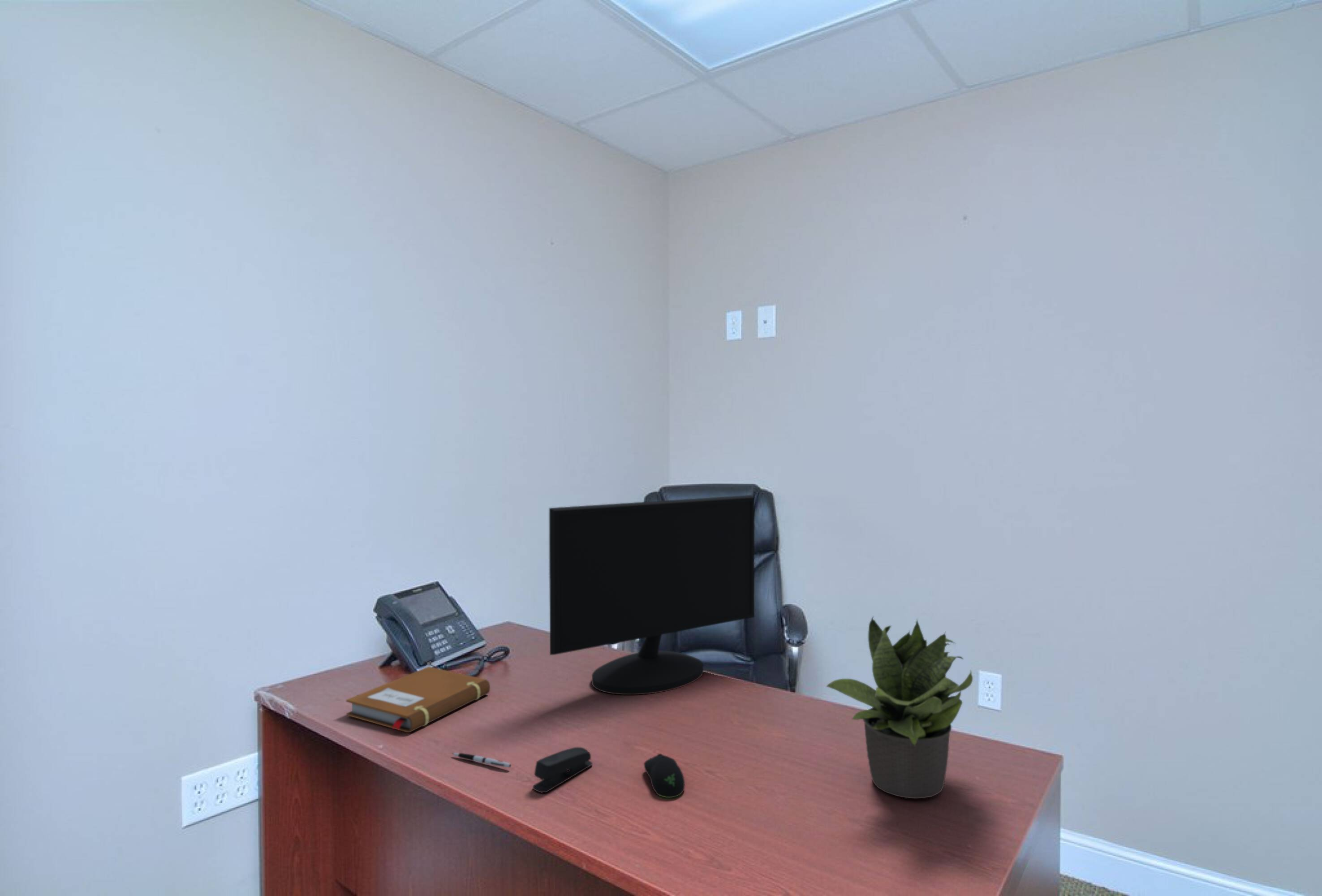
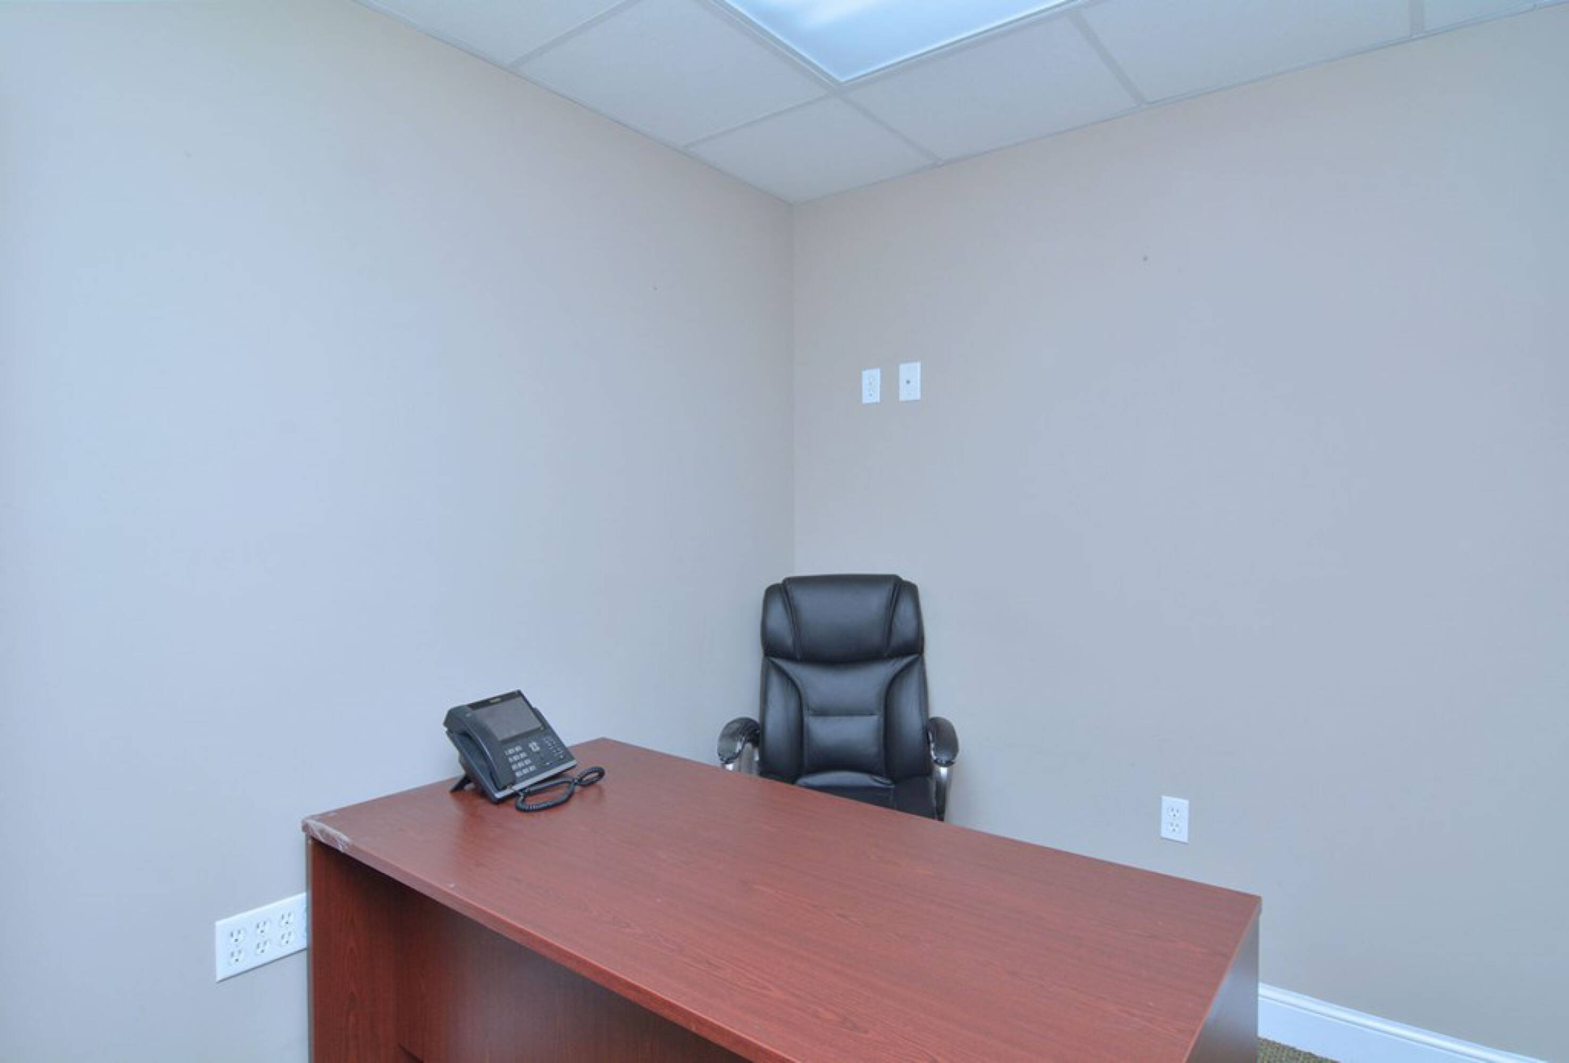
- computer mouse [643,753,685,798]
- notebook [346,666,491,733]
- stapler [532,747,593,793]
- potted plant [826,616,973,799]
- computer monitor [549,495,755,695]
- pen [452,752,512,768]
